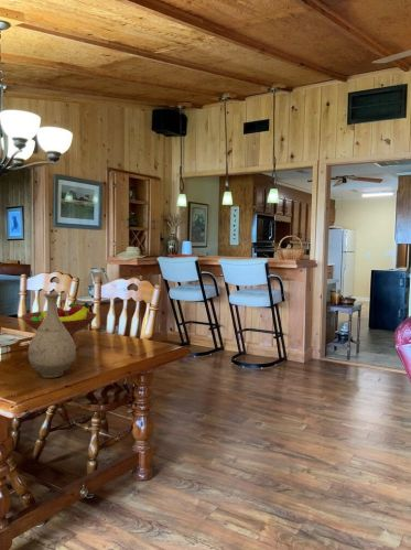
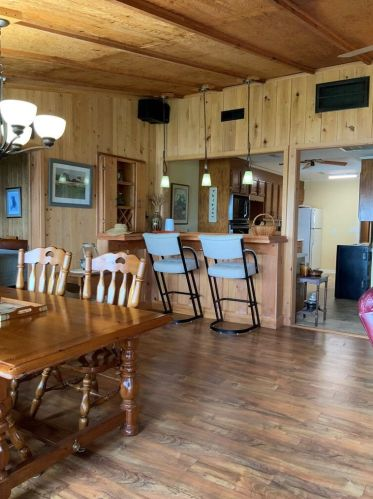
- fruit bowl [21,301,98,351]
- vase [28,292,77,379]
